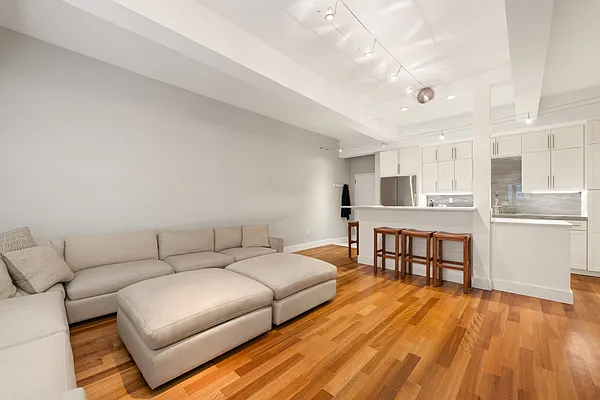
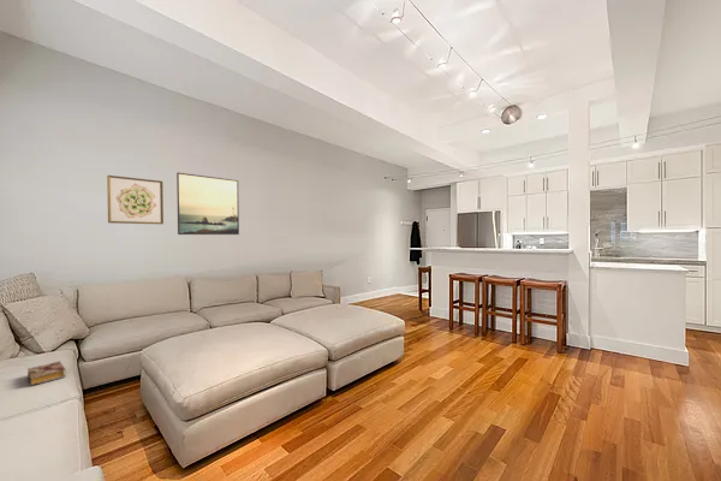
+ book [26,361,67,386]
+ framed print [175,172,240,236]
+ wall art [106,174,165,225]
